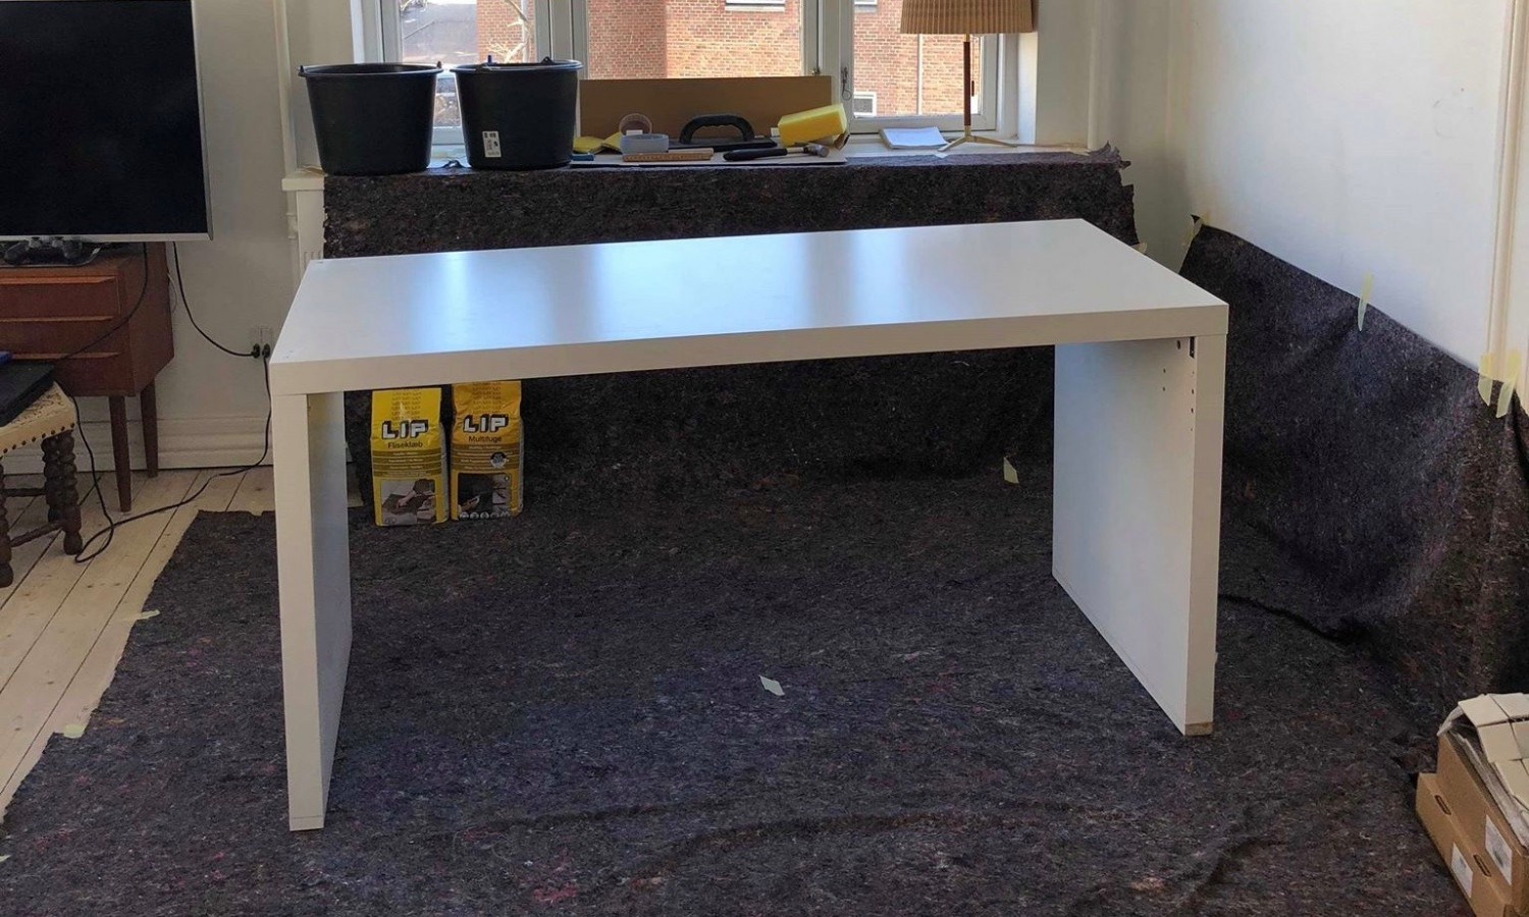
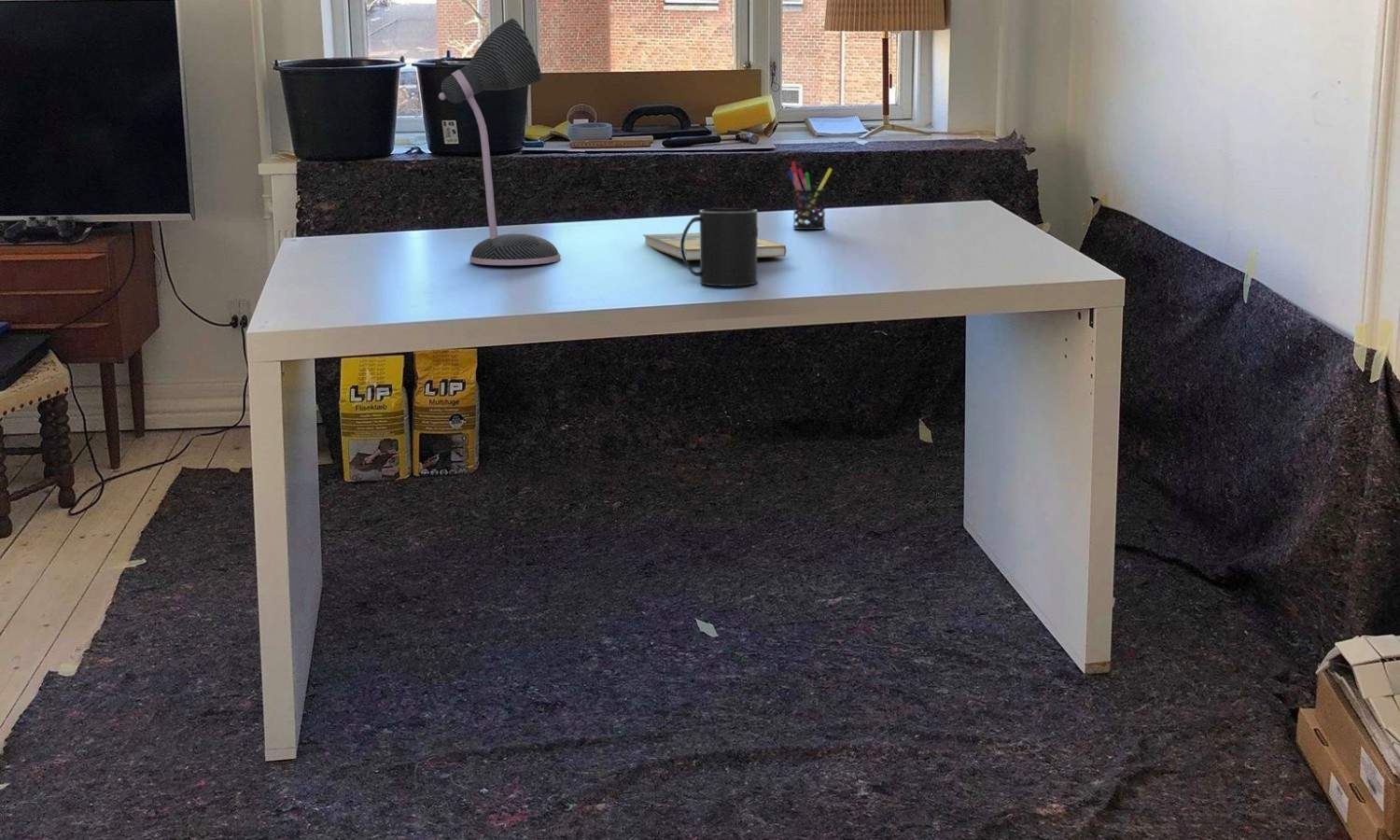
+ desk lamp [438,18,561,266]
+ pen holder [787,160,833,231]
+ booklet [642,232,788,261]
+ mug [680,207,759,287]
